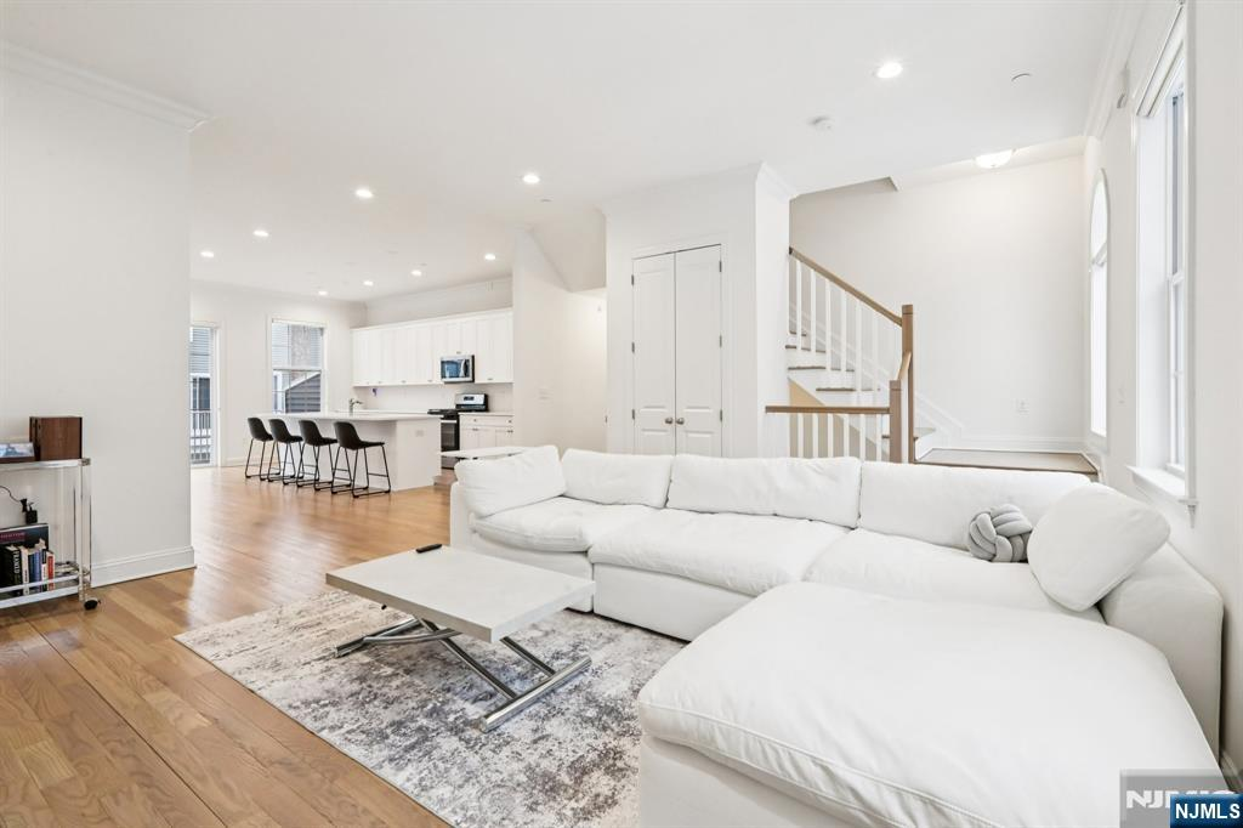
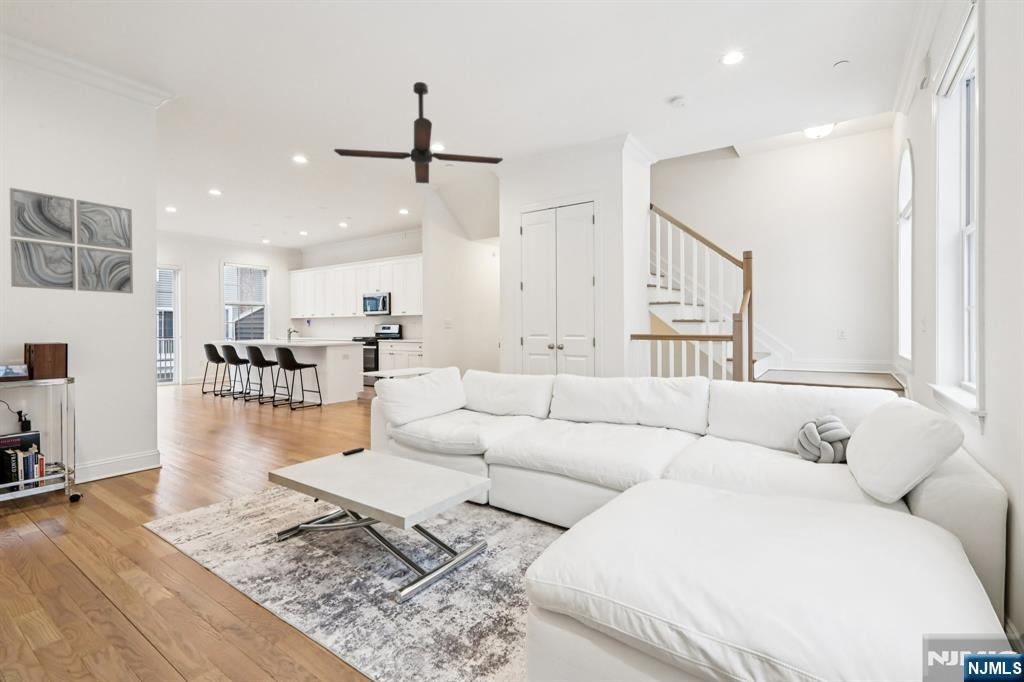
+ wall art [9,187,134,295]
+ ceiling fan [333,81,504,185]
